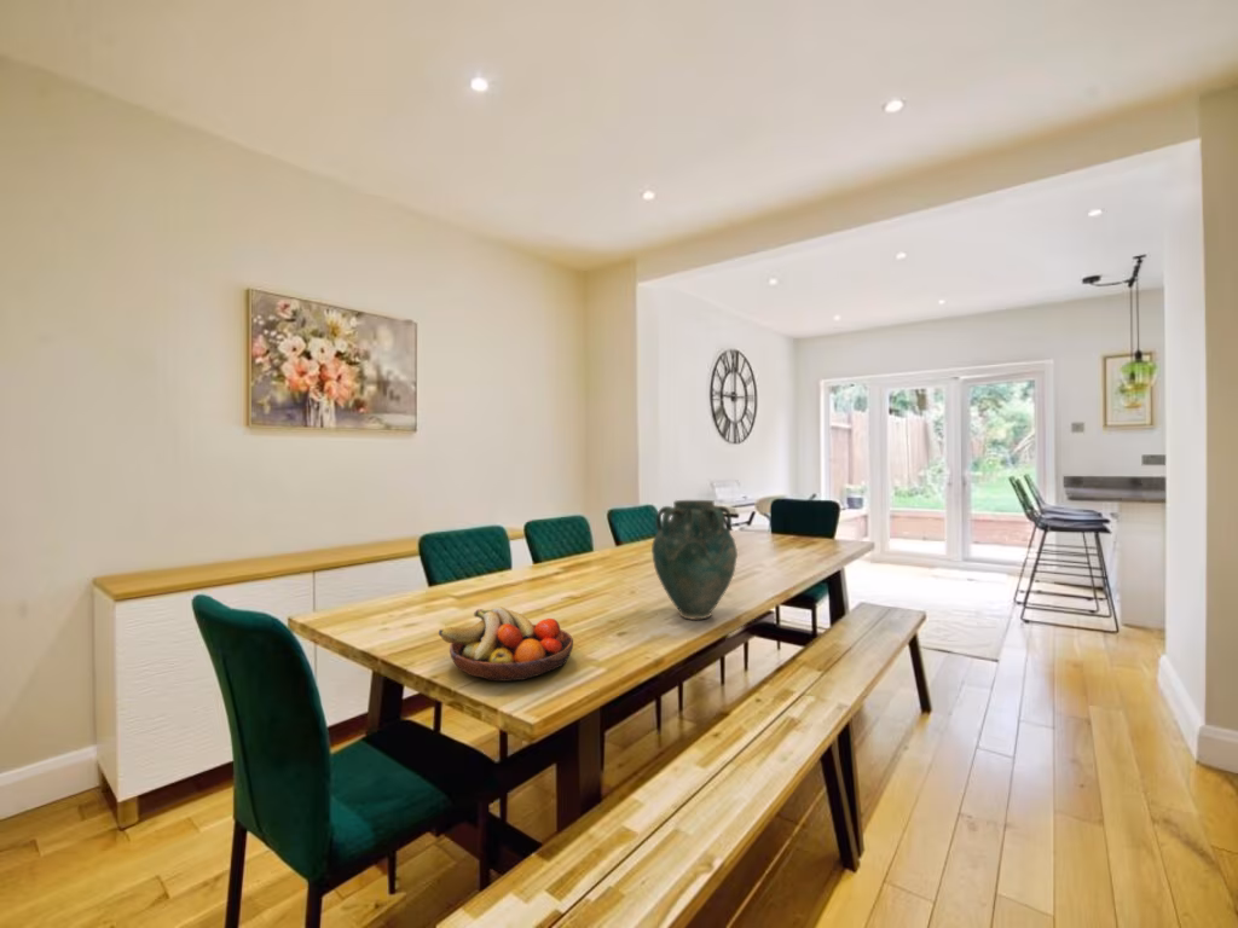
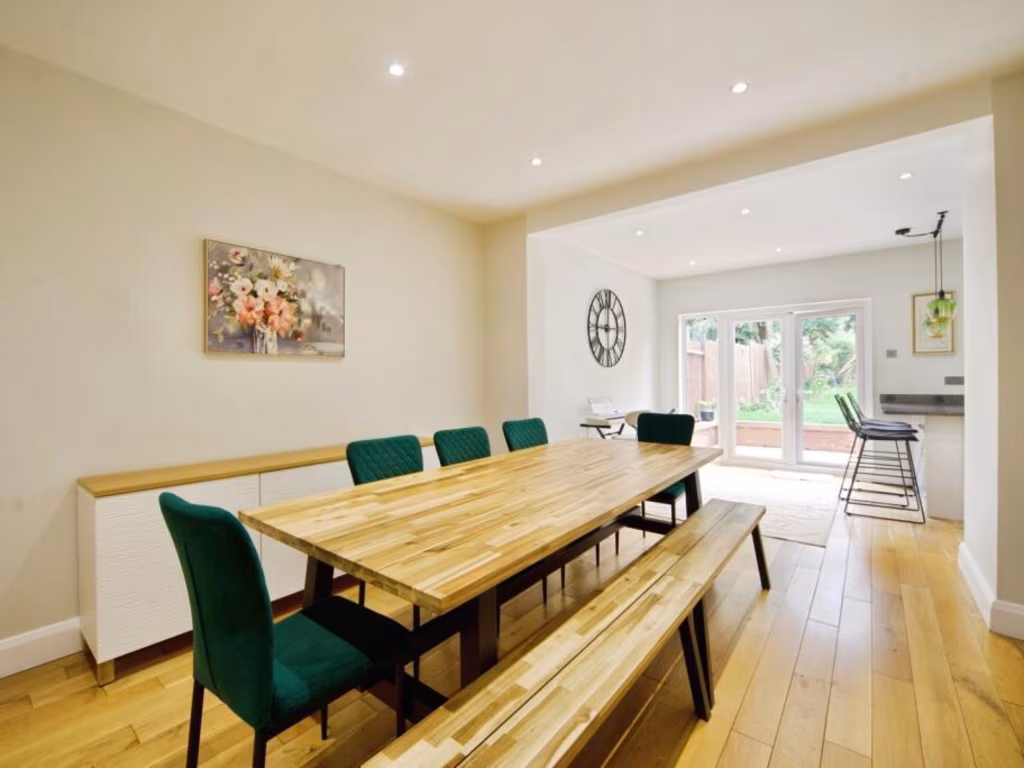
- fruit bowl [438,605,574,683]
- vase [650,499,739,625]
